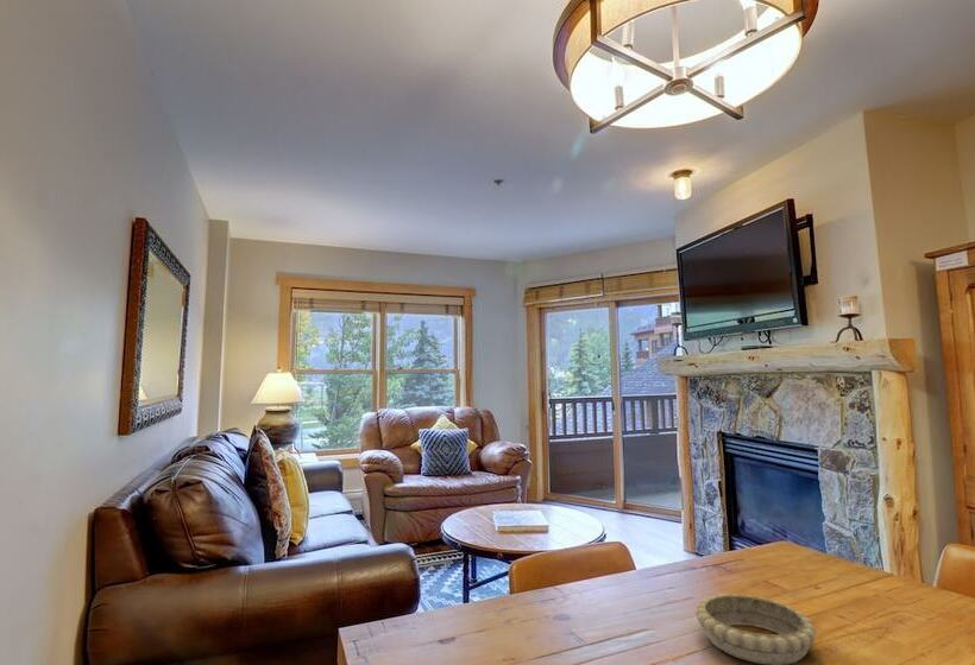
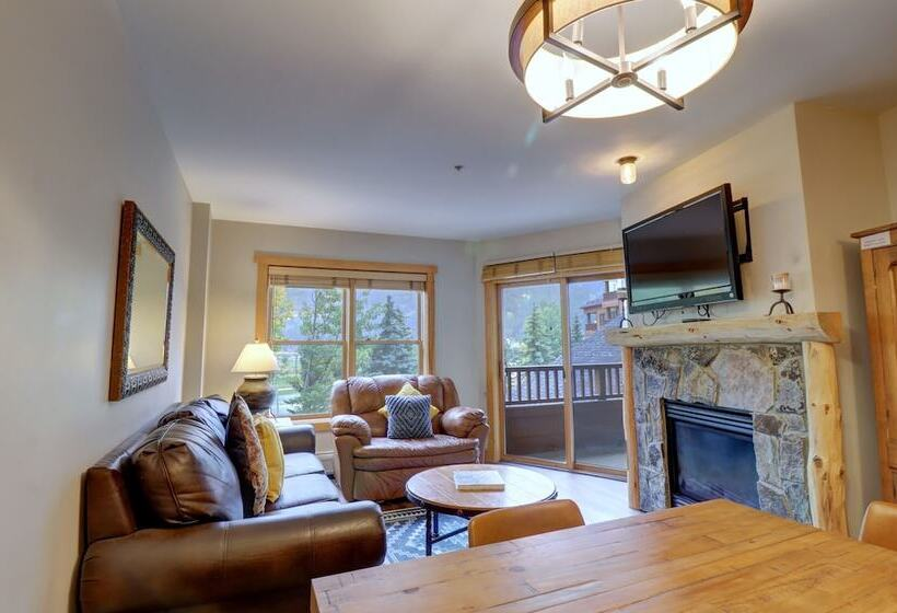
- decorative bowl [694,593,818,665]
